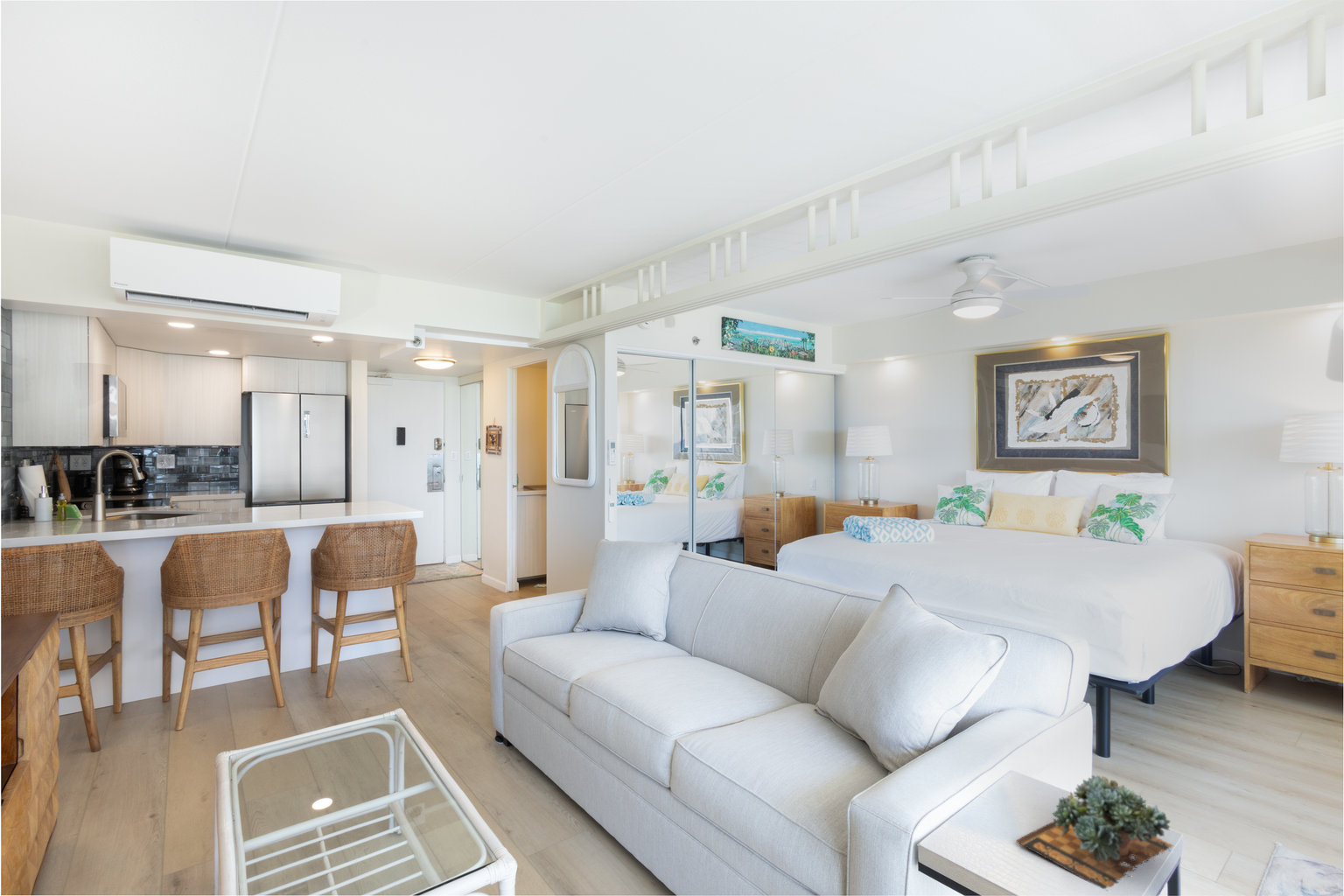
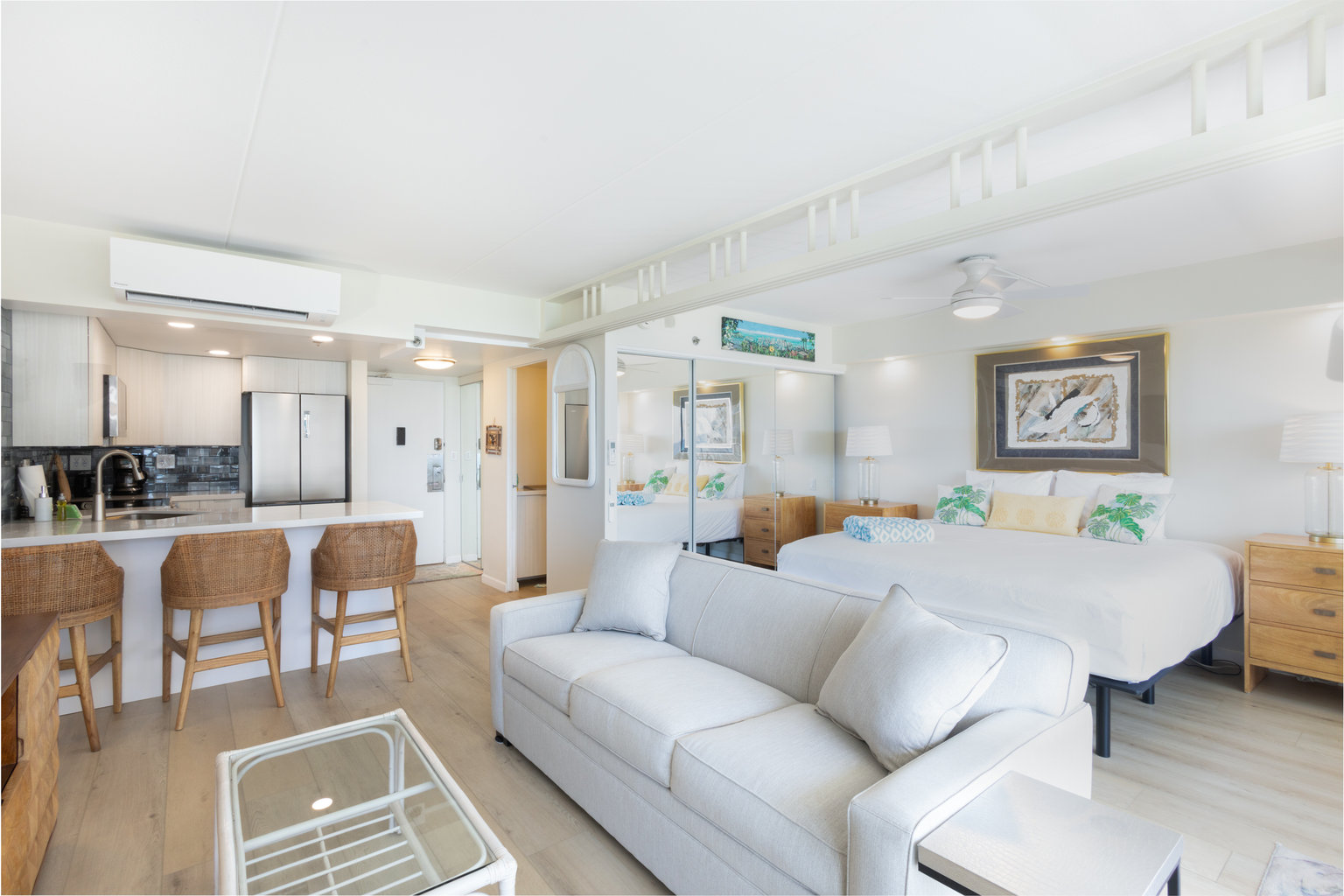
- succulent plant [1016,774,1173,892]
